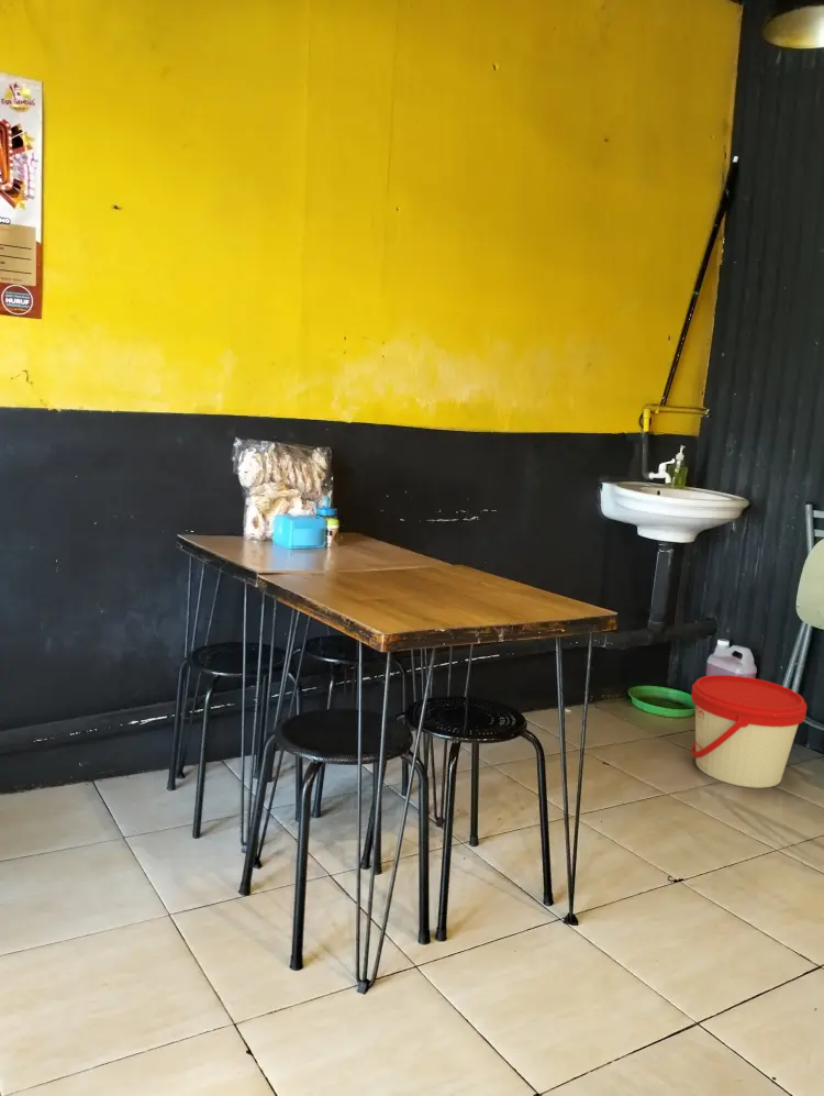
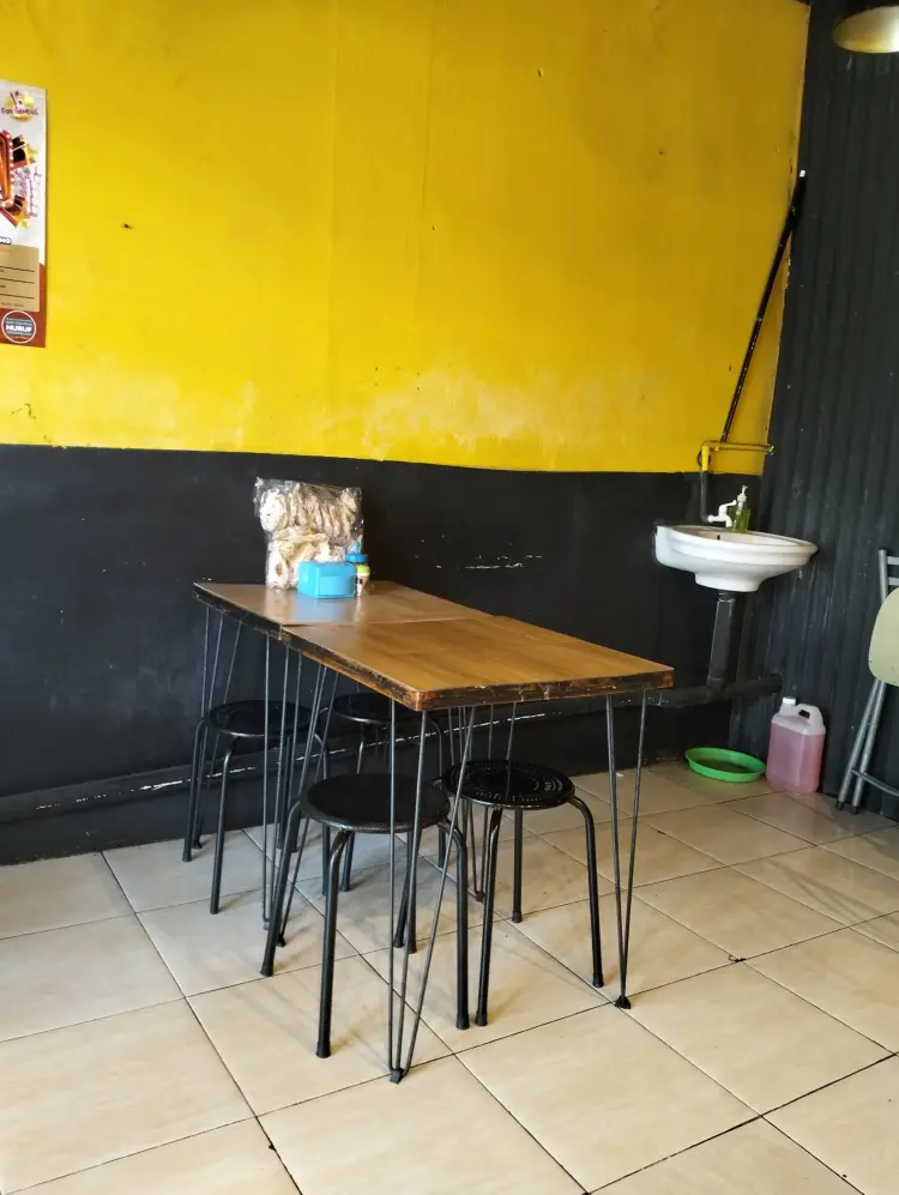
- bucket [690,674,808,789]
